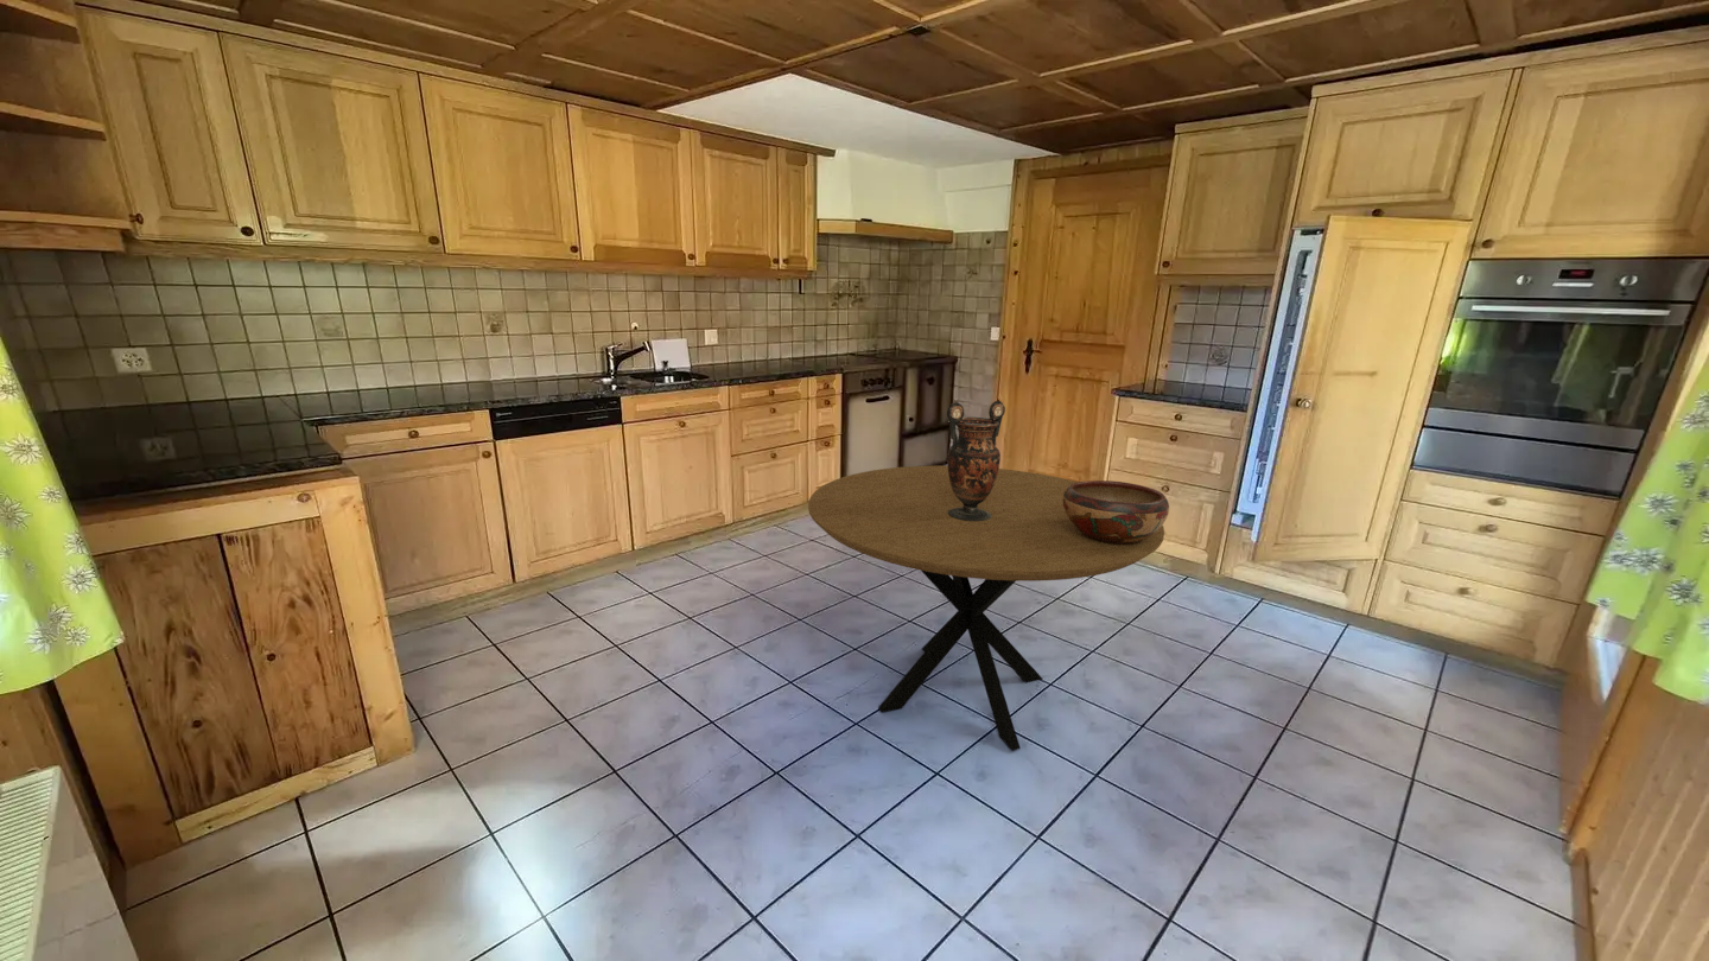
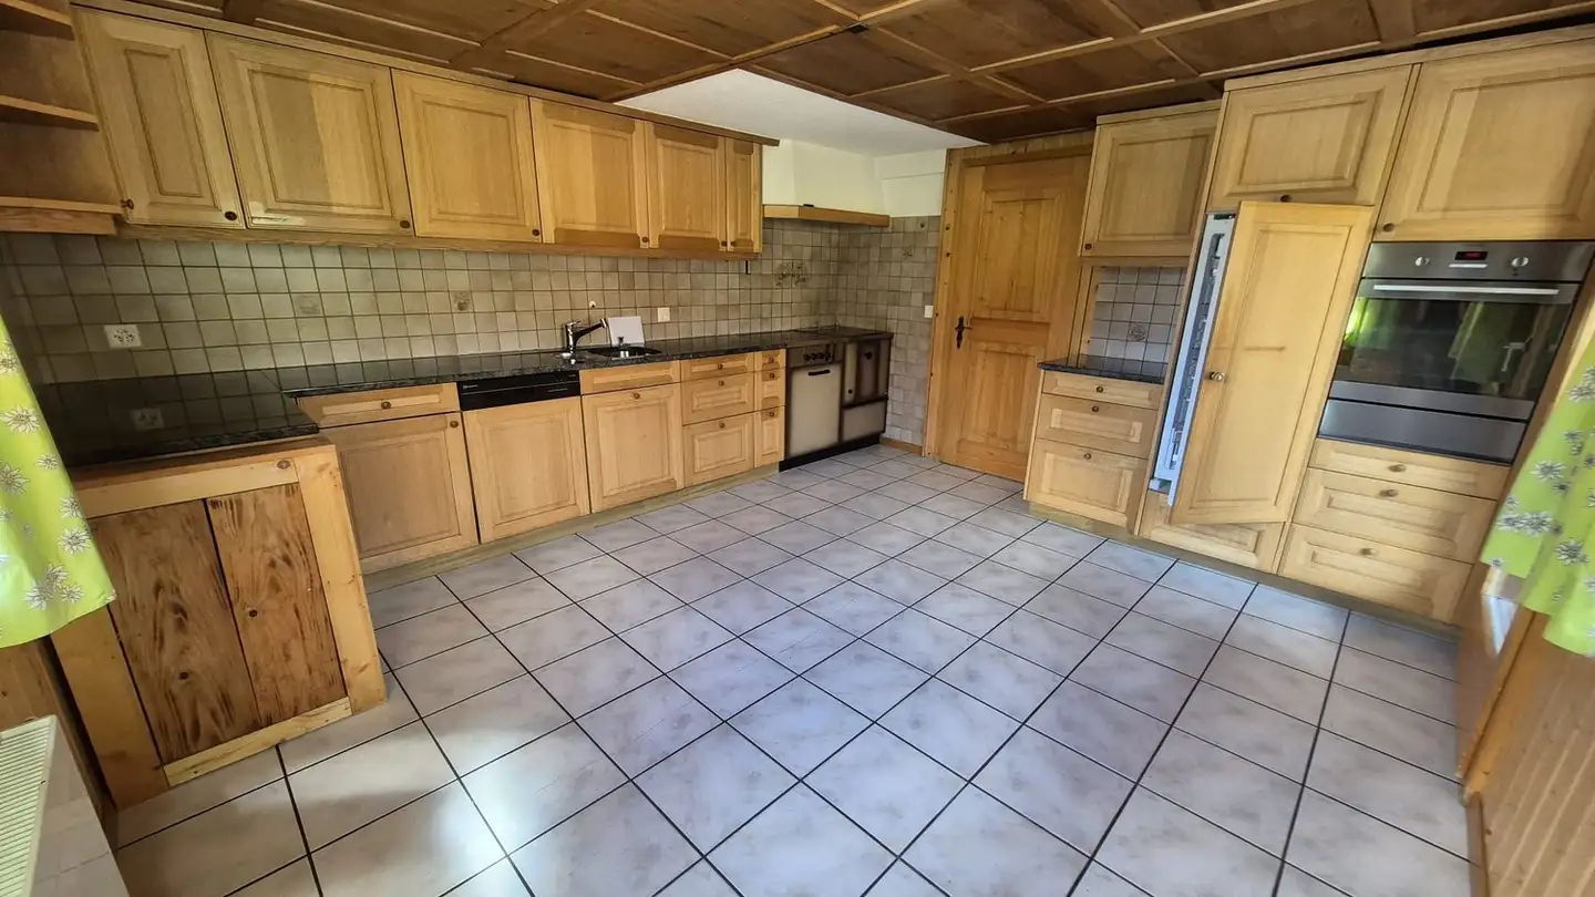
- dining table [807,465,1165,751]
- vase [946,400,1006,521]
- decorative bowl [1063,479,1170,545]
